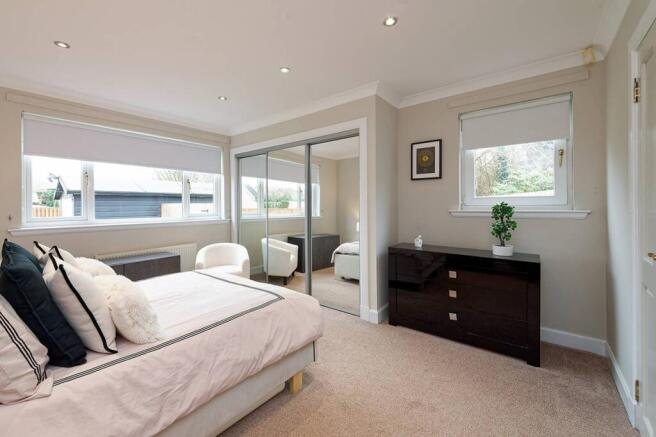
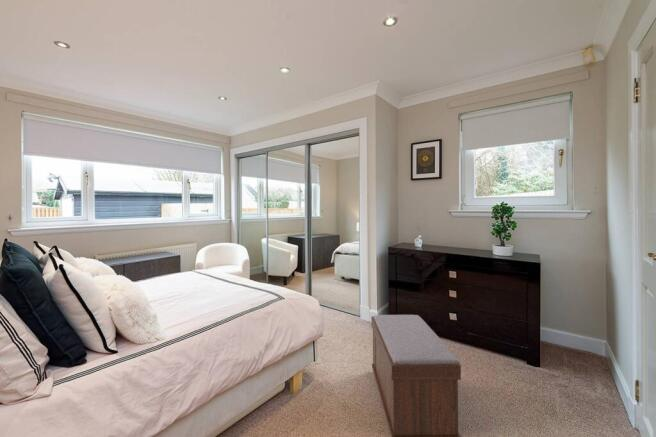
+ bench [370,314,462,437]
